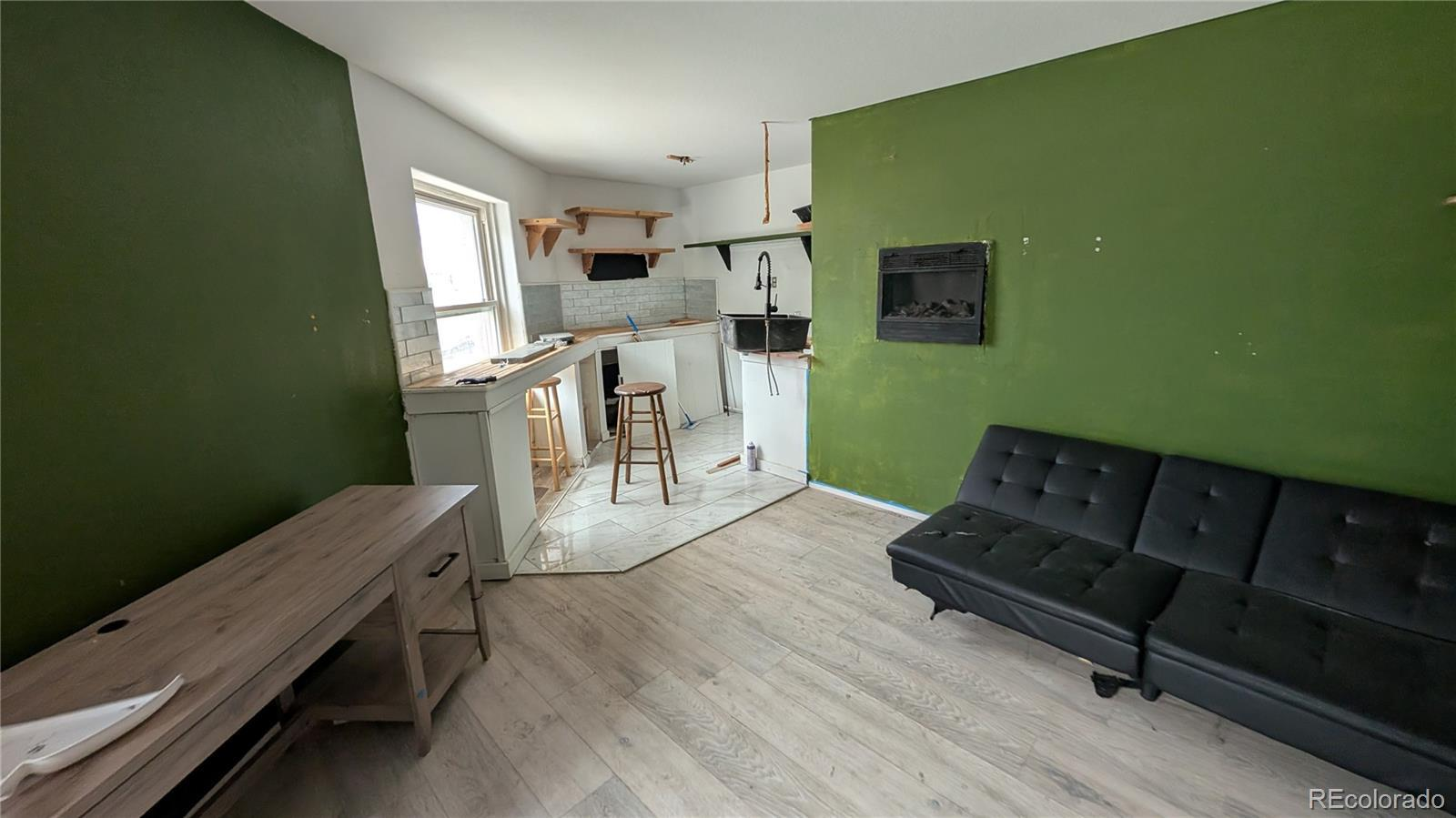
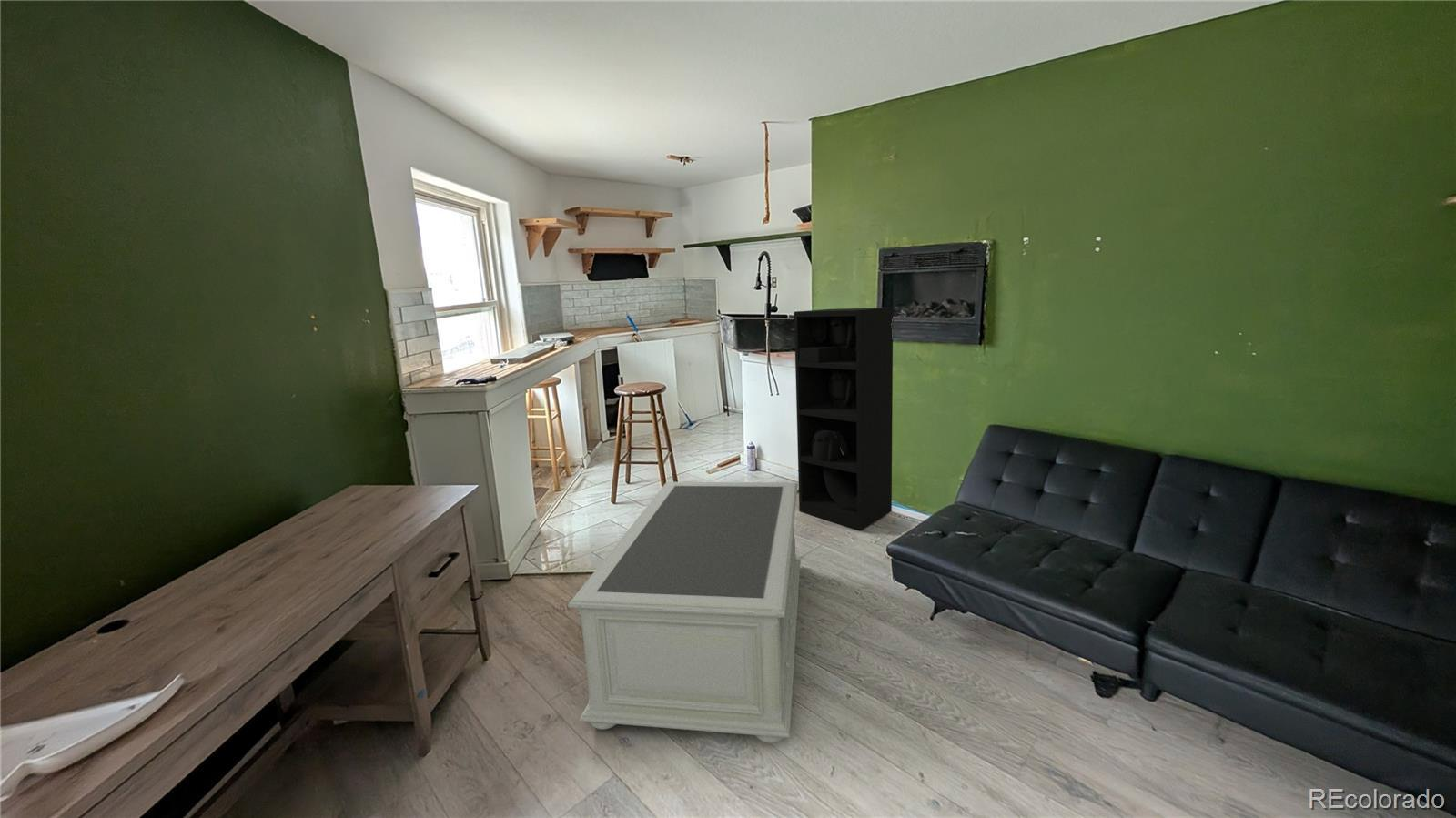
+ coffee table [567,481,801,744]
+ shelving unit [794,307,894,530]
